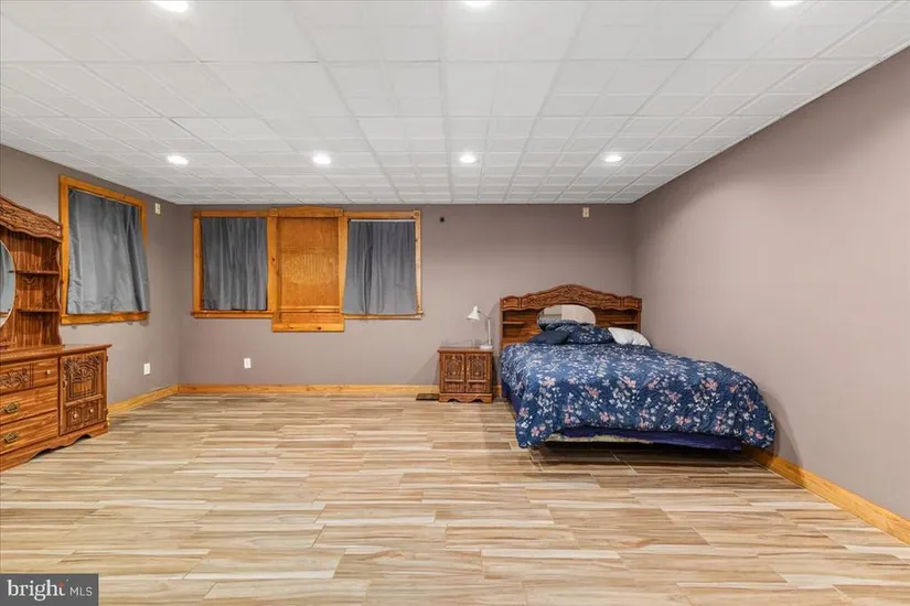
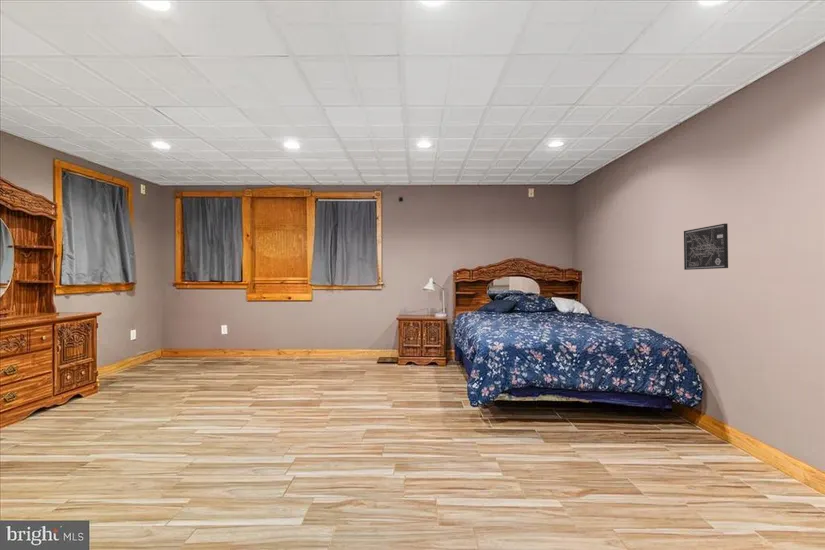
+ wall art [683,223,729,271]
